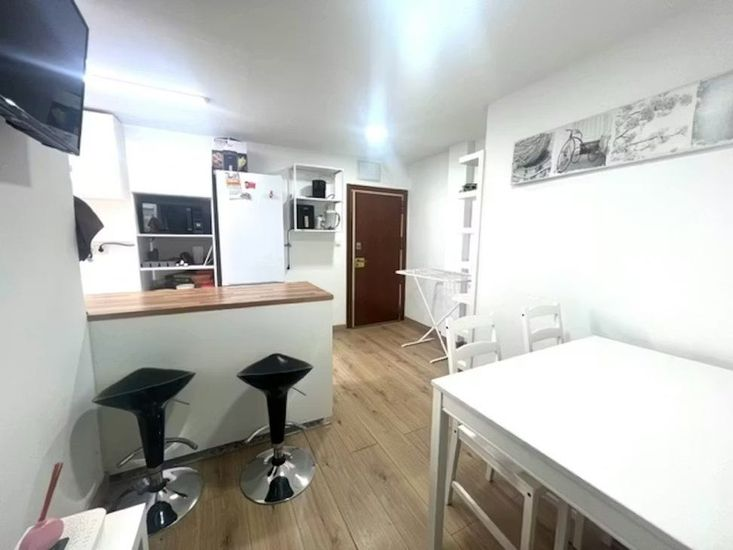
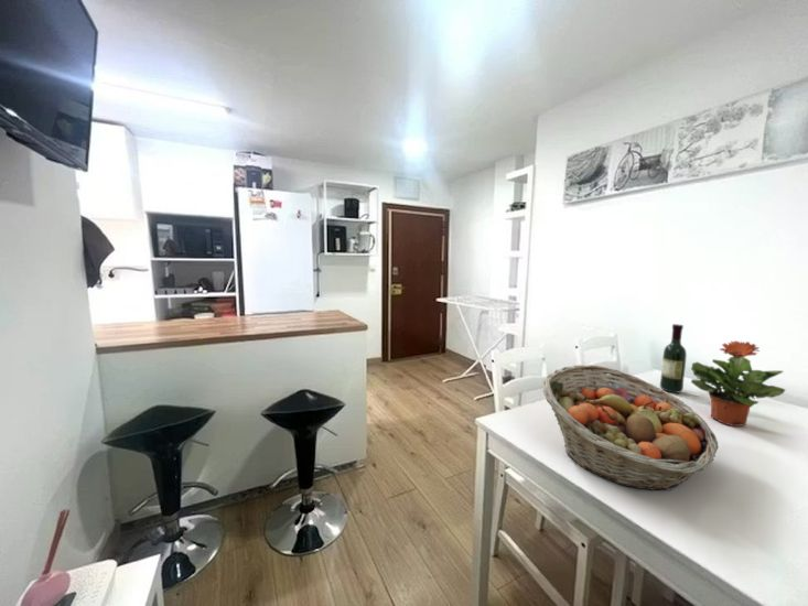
+ potted plant [690,339,786,428]
+ fruit basket [541,364,720,491]
+ wine bottle [659,323,688,394]
